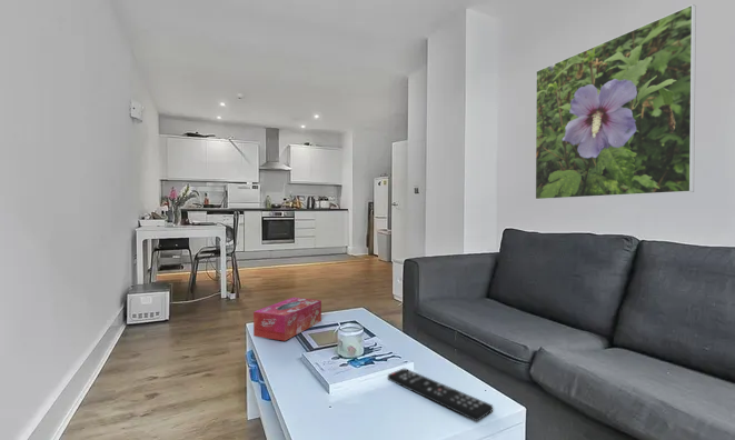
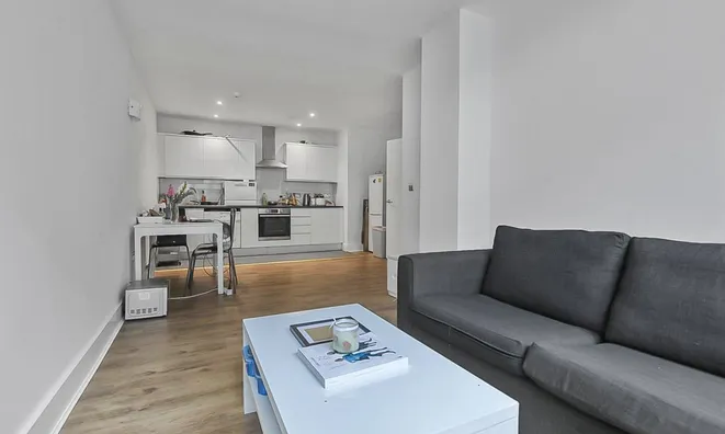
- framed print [534,3,697,201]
- remote control [387,367,494,422]
- tissue box [252,297,322,342]
